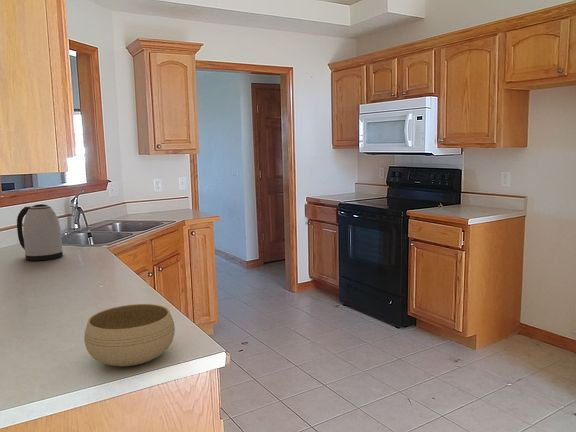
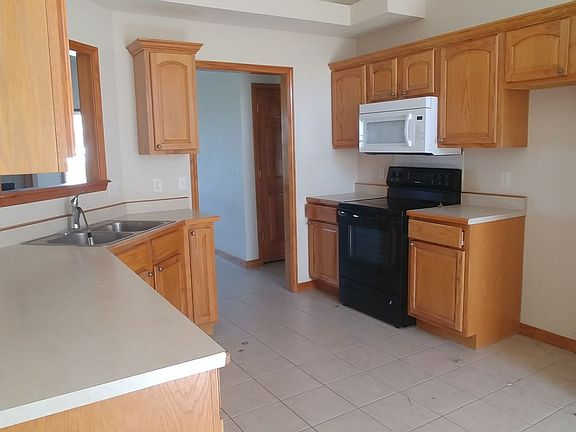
- kettle [16,203,64,262]
- bowl [83,303,176,367]
